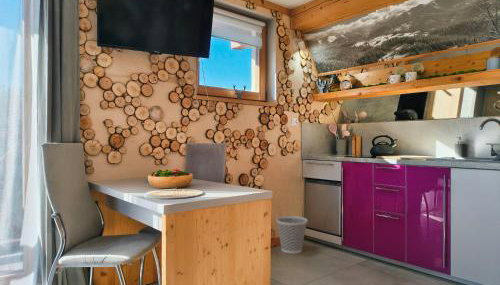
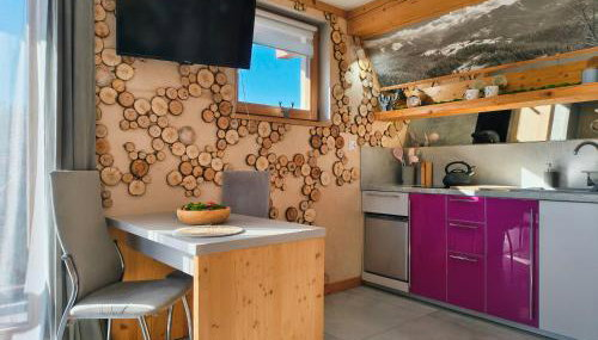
- wastebasket [275,215,309,255]
